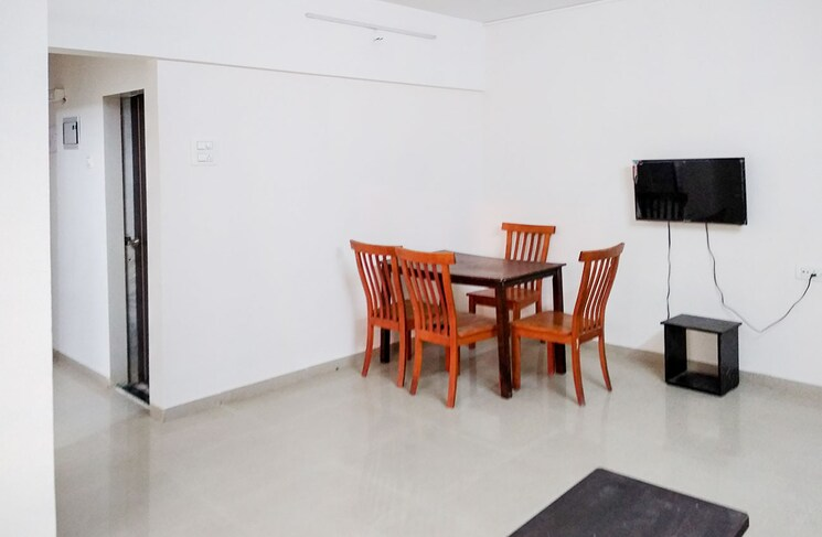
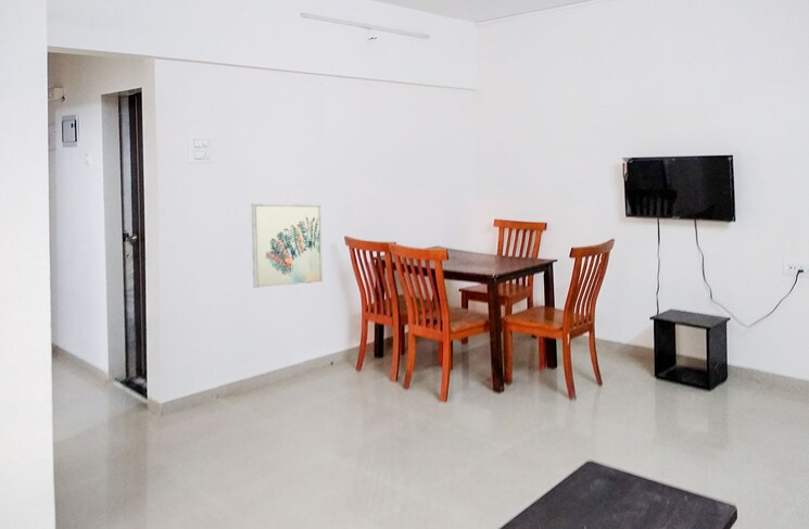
+ wall art [250,203,324,289]
